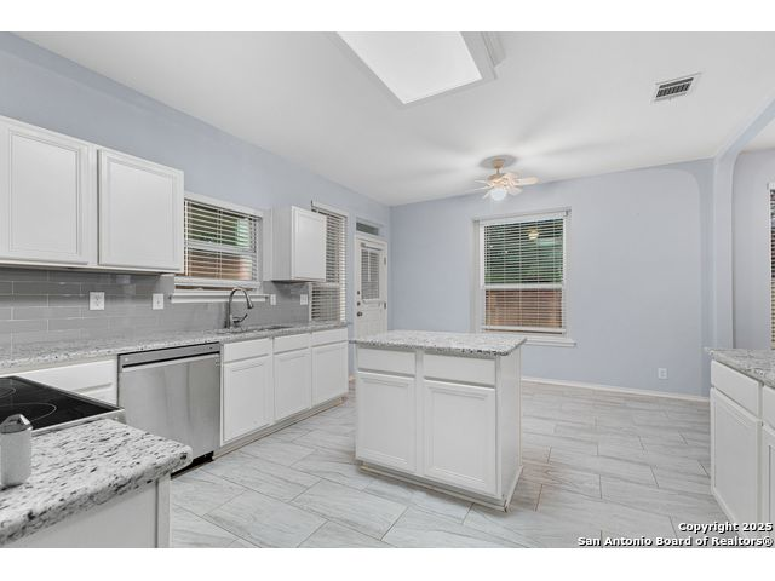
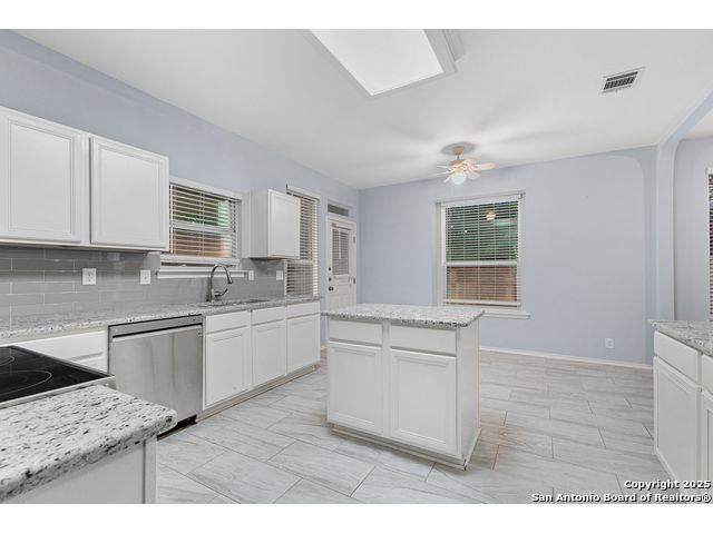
- shaker [0,413,34,488]
